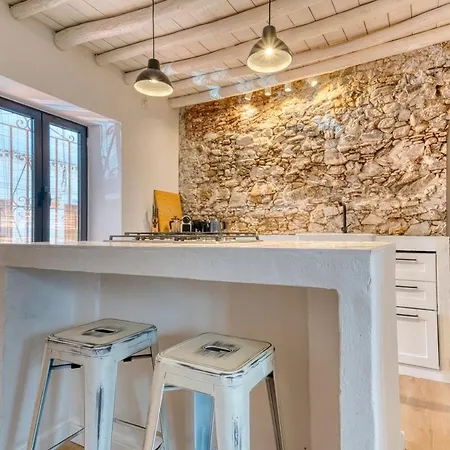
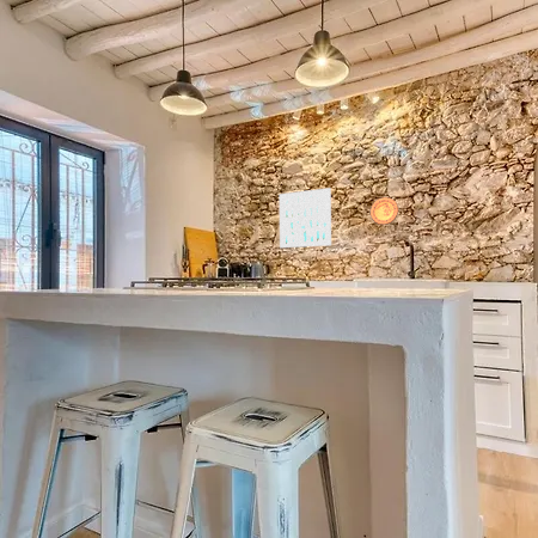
+ wall art [279,187,332,249]
+ decorative plate [369,196,399,226]
